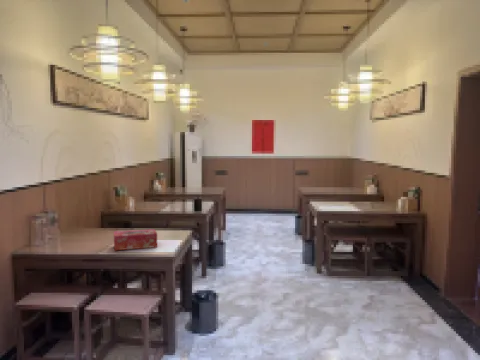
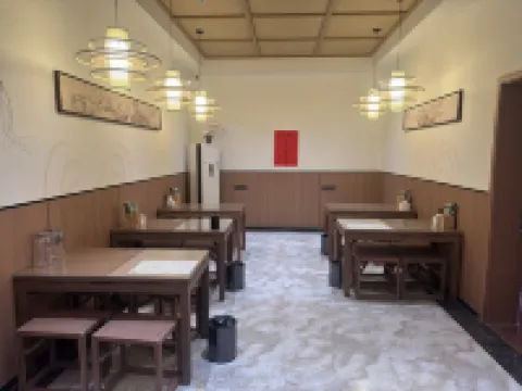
- tissue box [113,228,158,251]
